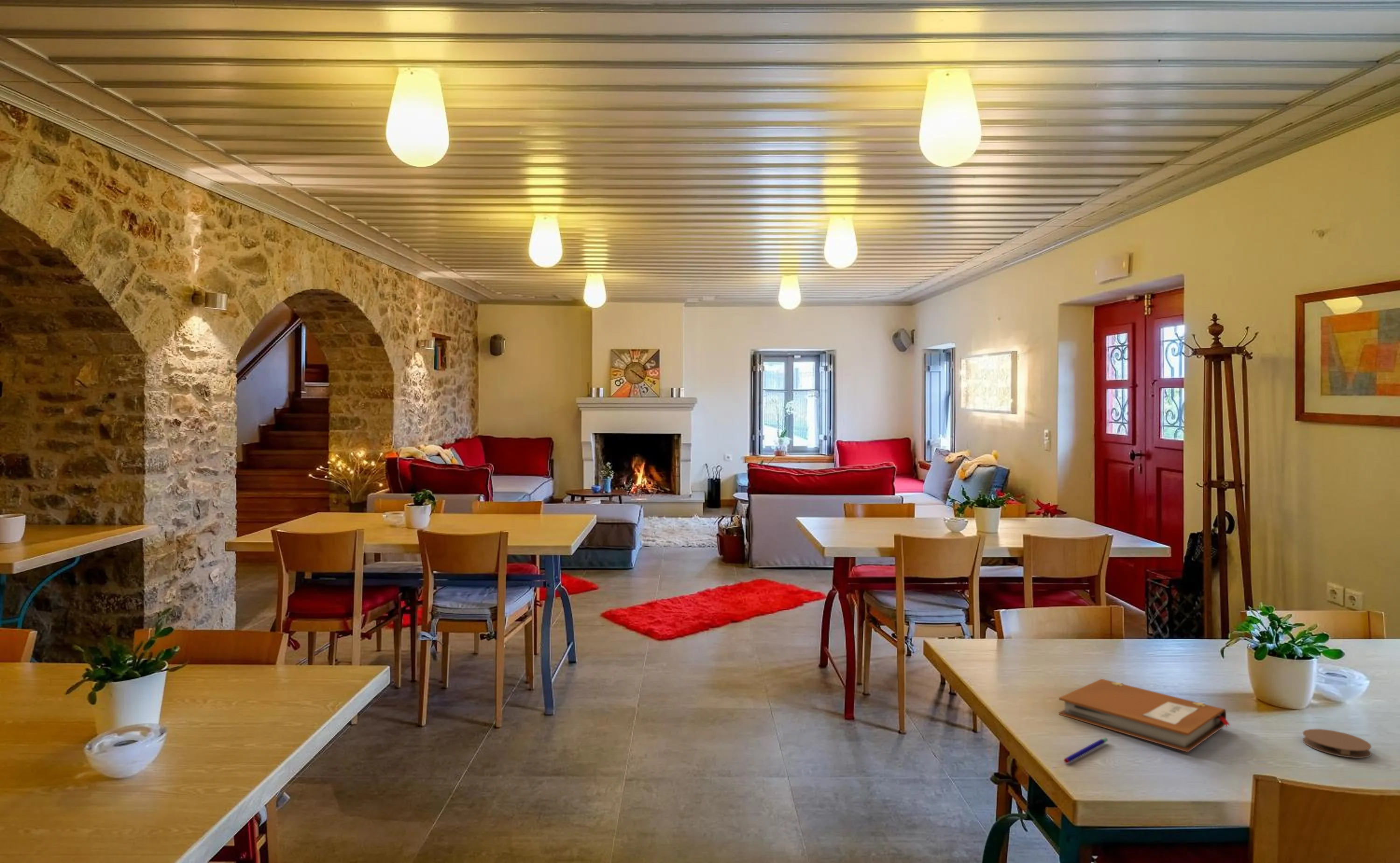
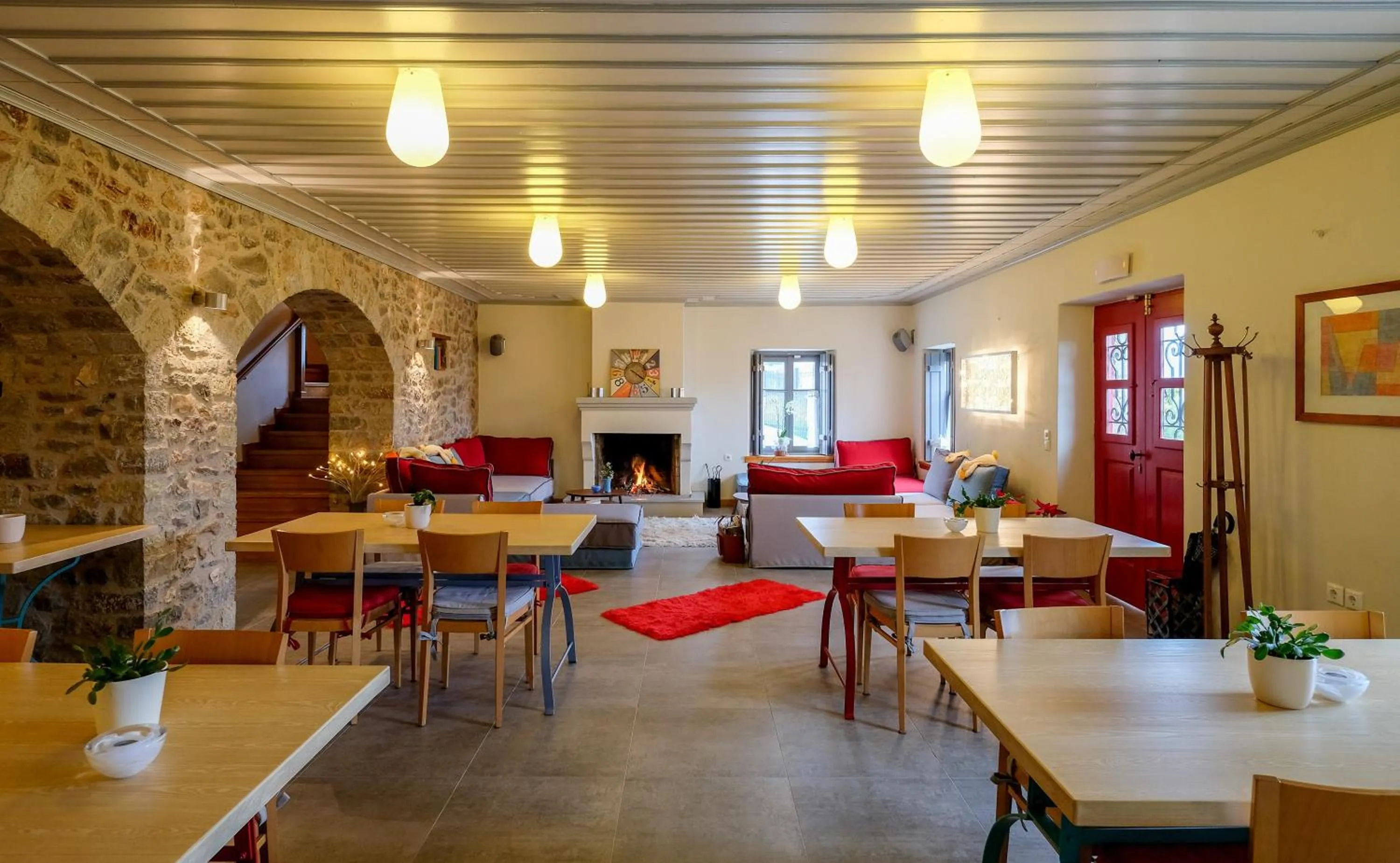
- coaster [1302,729,1372,759]
- pen [1063,737,1108,764]
- notebook [1058,678,1231,753]
